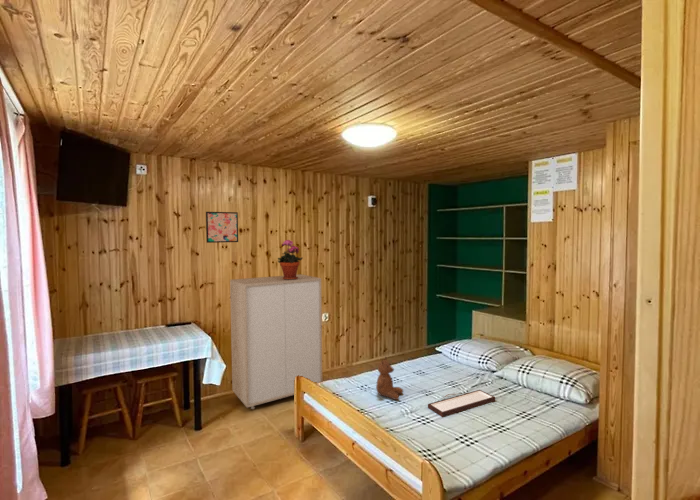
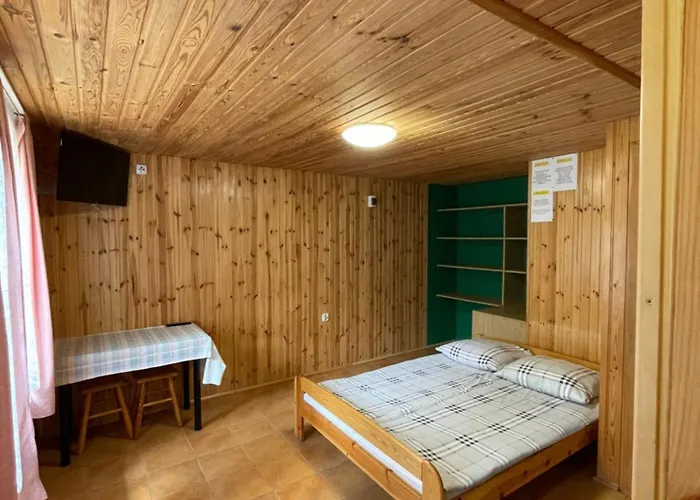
- tray [427,389,496,418]
- teddy bear [375,356,404,401]
- potted plant [277,239,304,280]
- storage cabinet [229,273,323,410]
- wall art [205,211,239,244]
